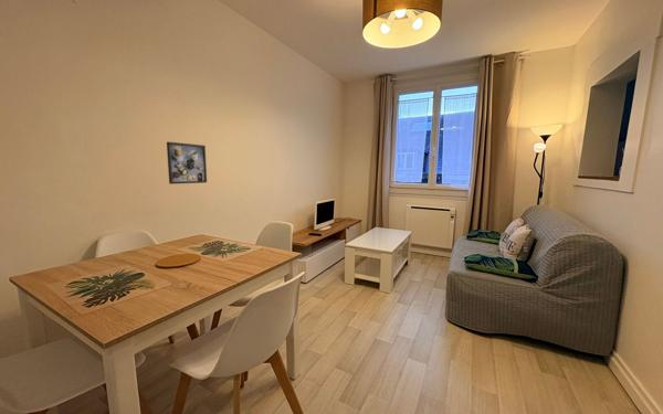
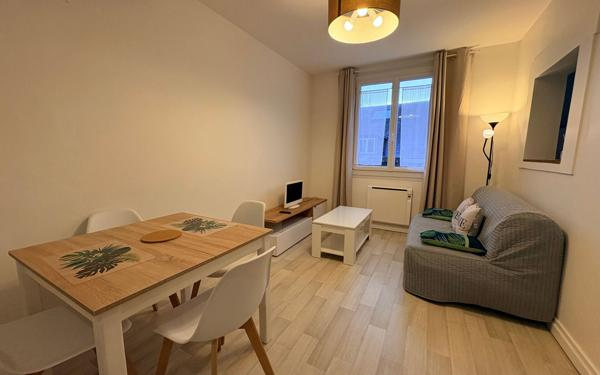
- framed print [166,141,208,185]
